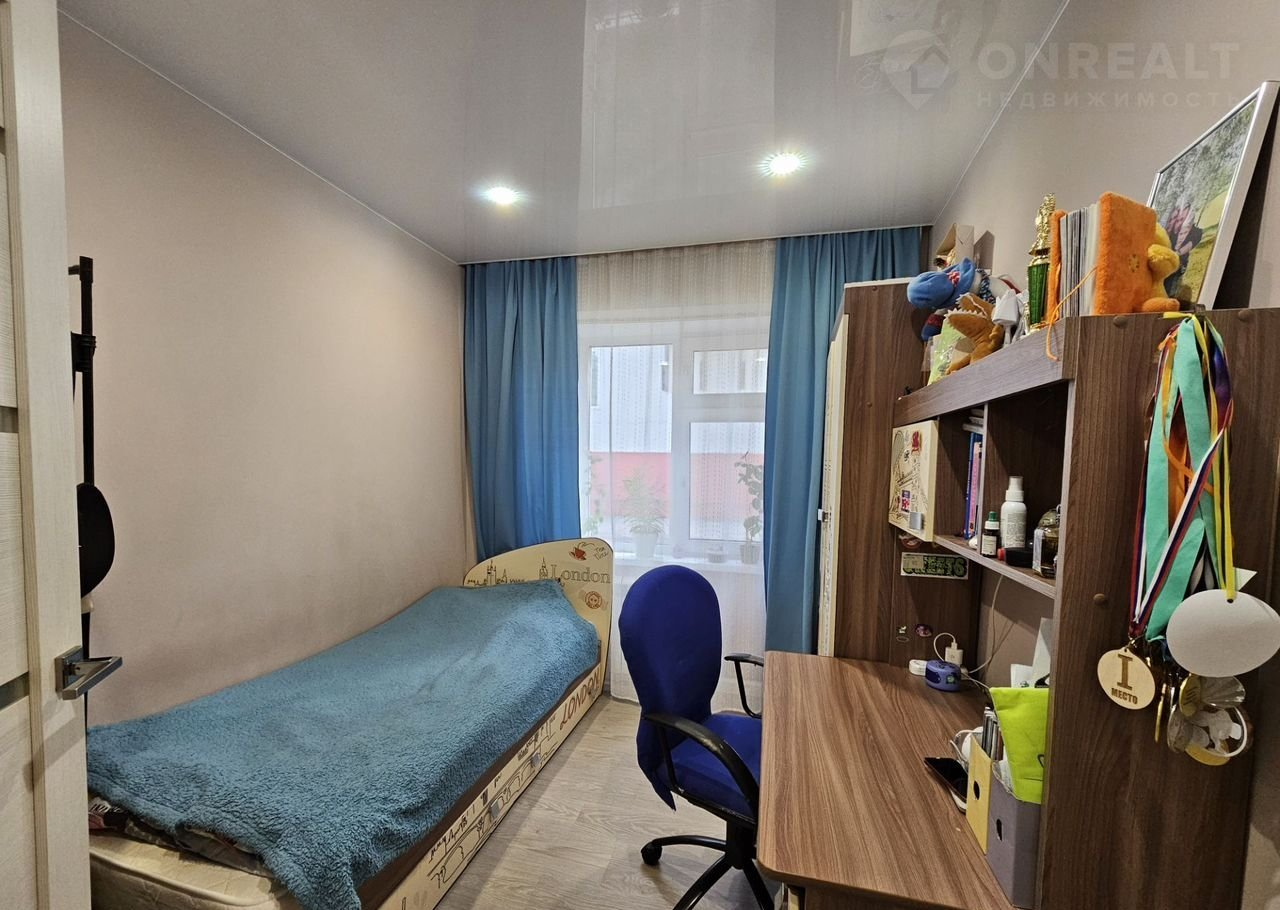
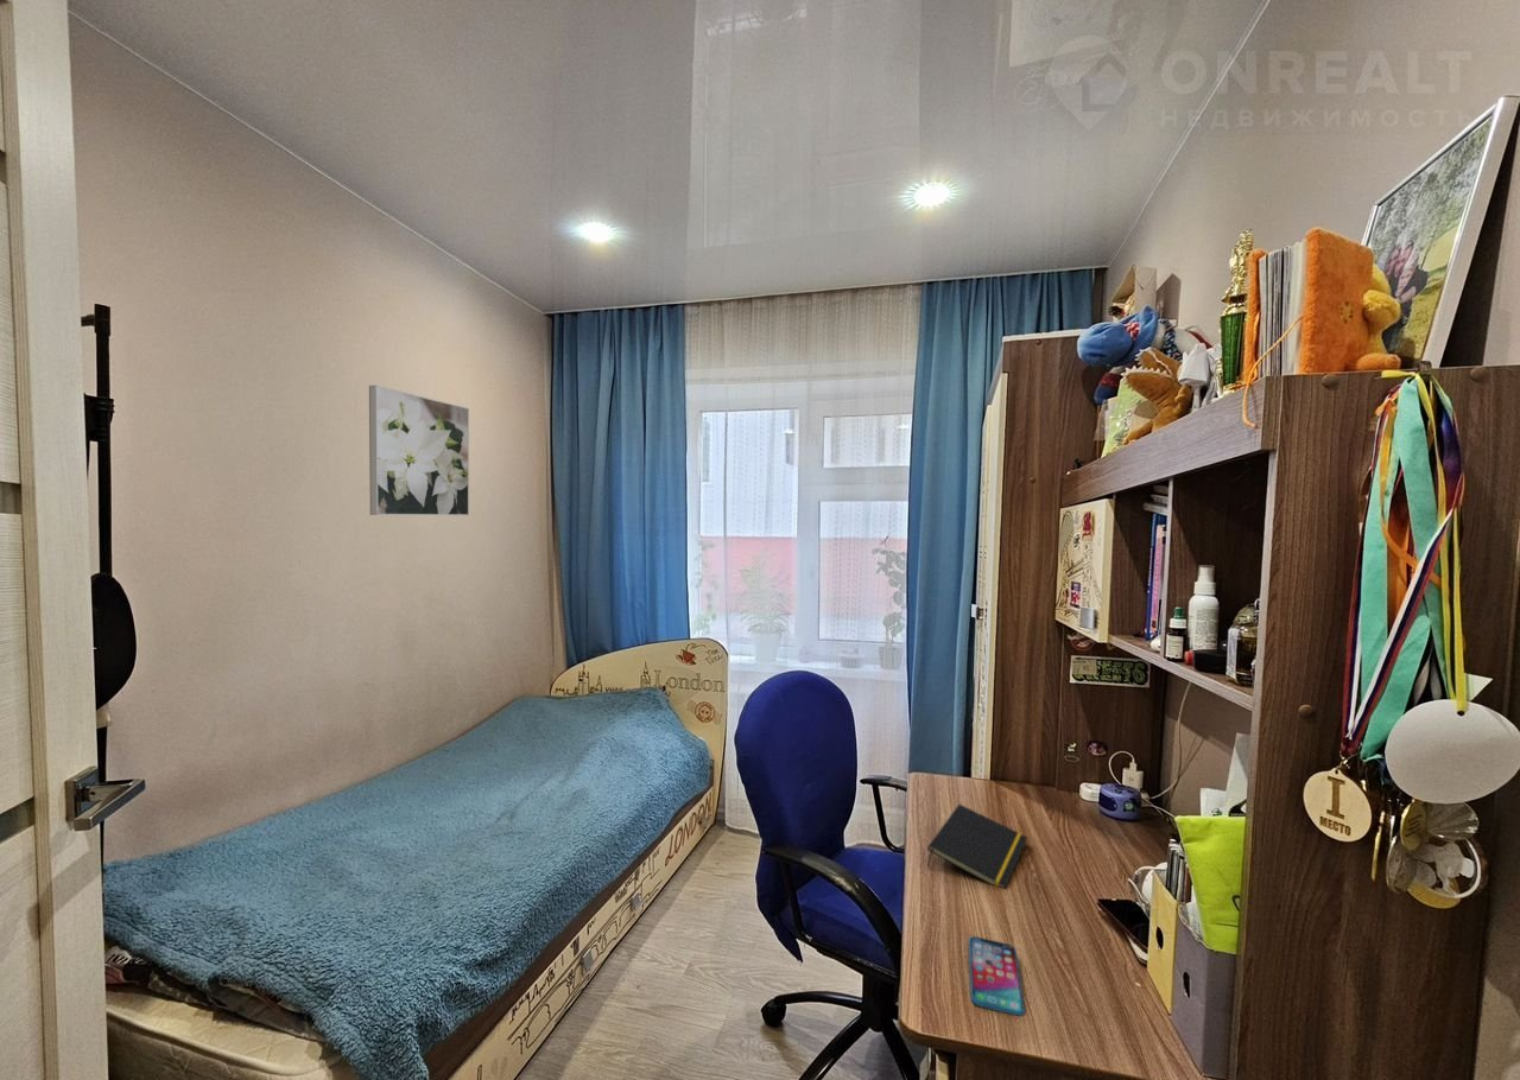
+ notepad [926,803,1028,889]
+ smartphone [968,935,1026,1017]
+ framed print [368,385,470,516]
